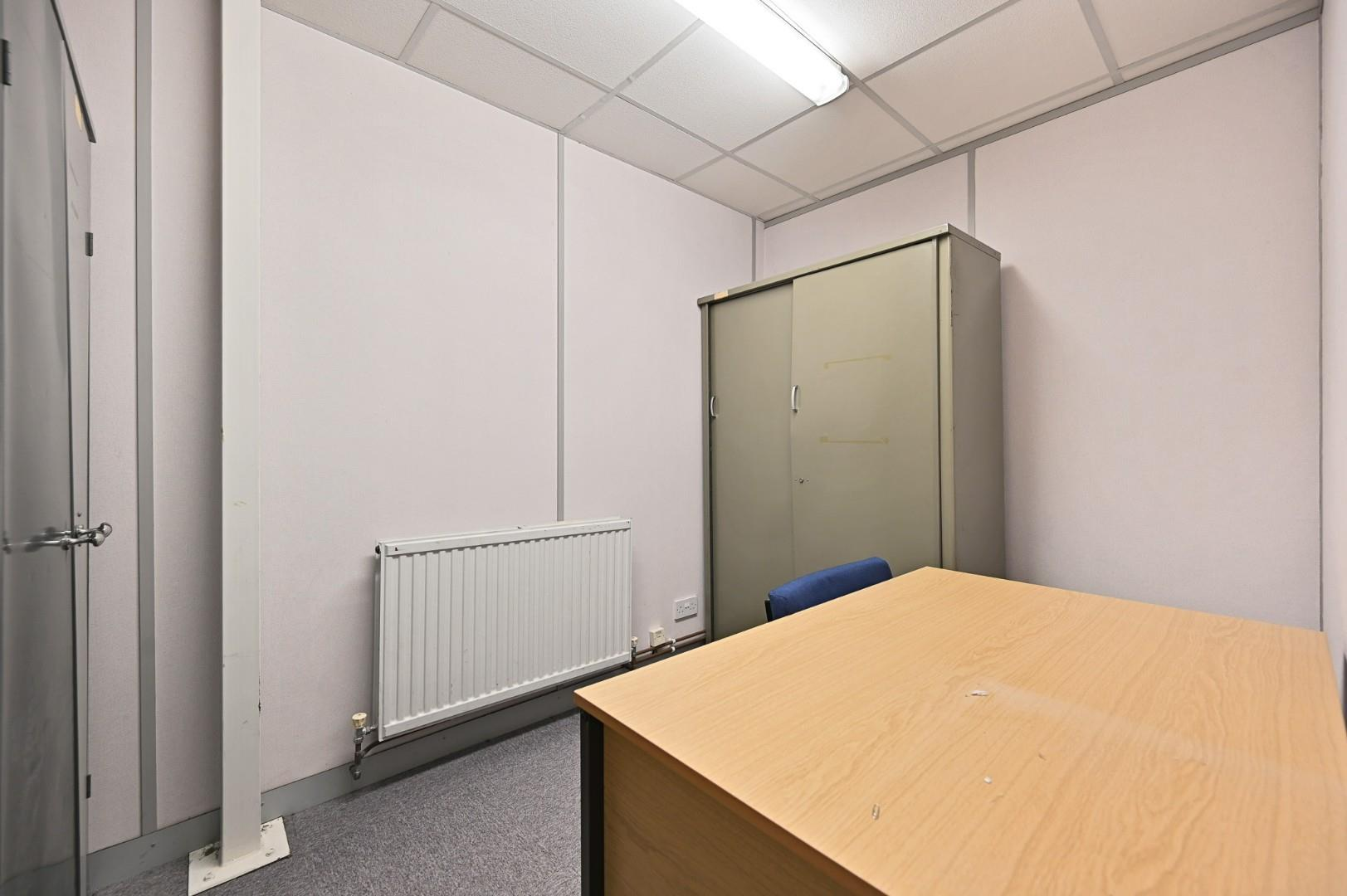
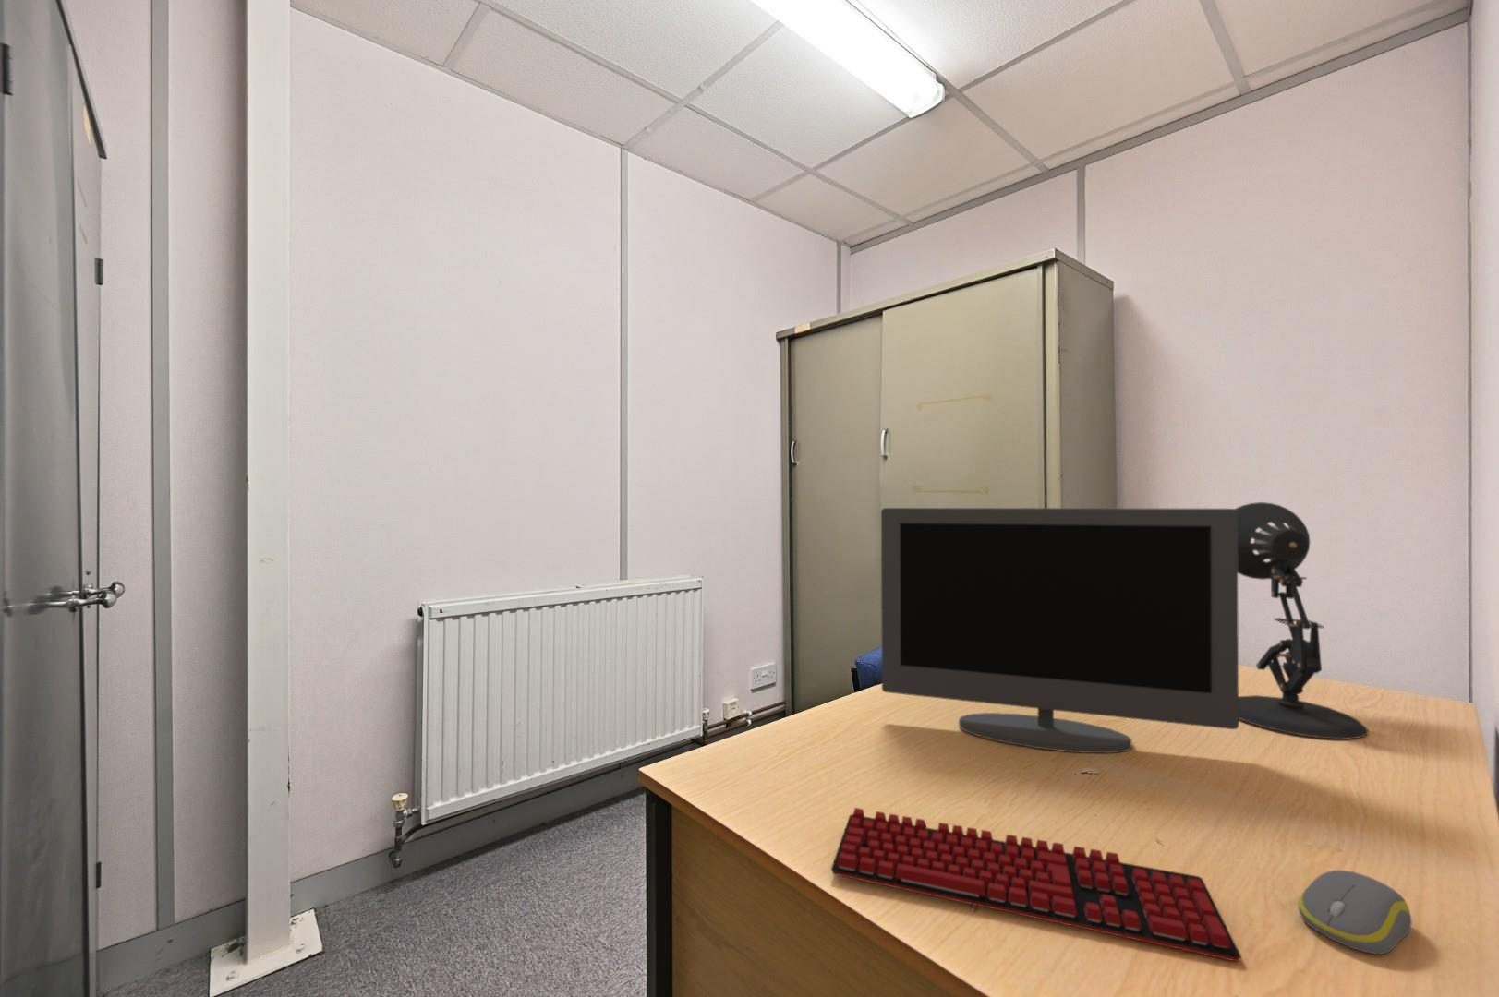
+ keyboard [830,807,1242,963]
+ desk lamp [1234,501,1369,740]
+ monitor [880,506,1240,754]
+ computer mouse [1298,869,1413,956]
